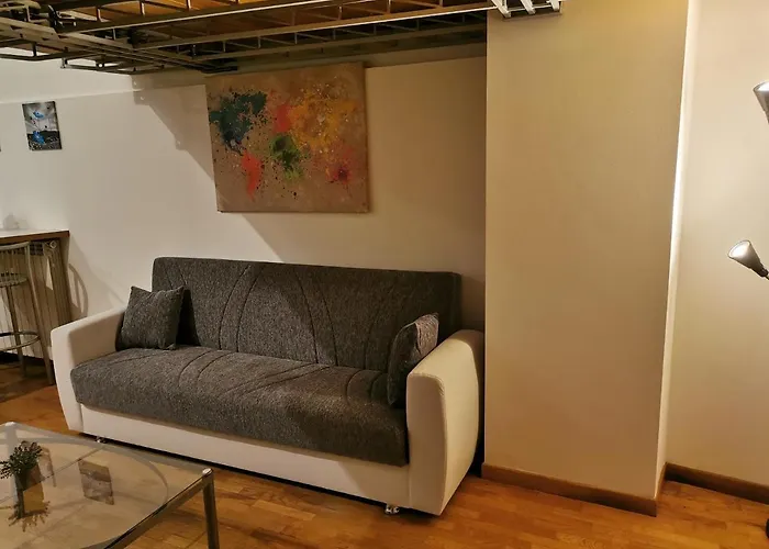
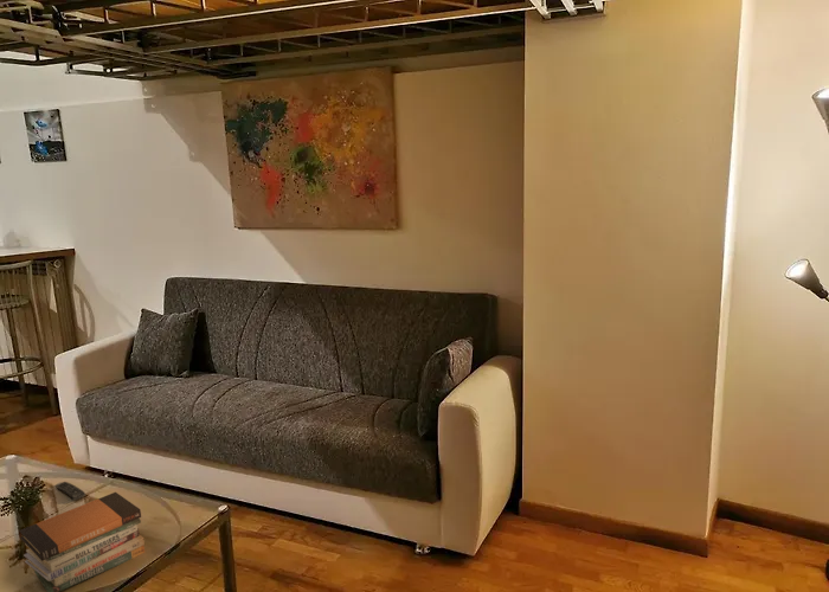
+ remote control [53,481,86,502]
+ book stack [19,491,146,592]
